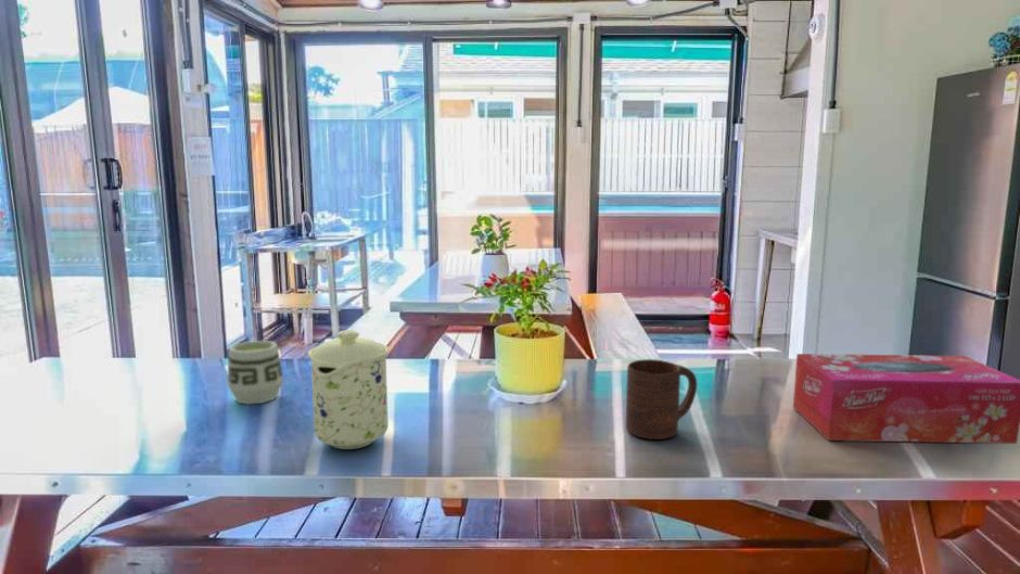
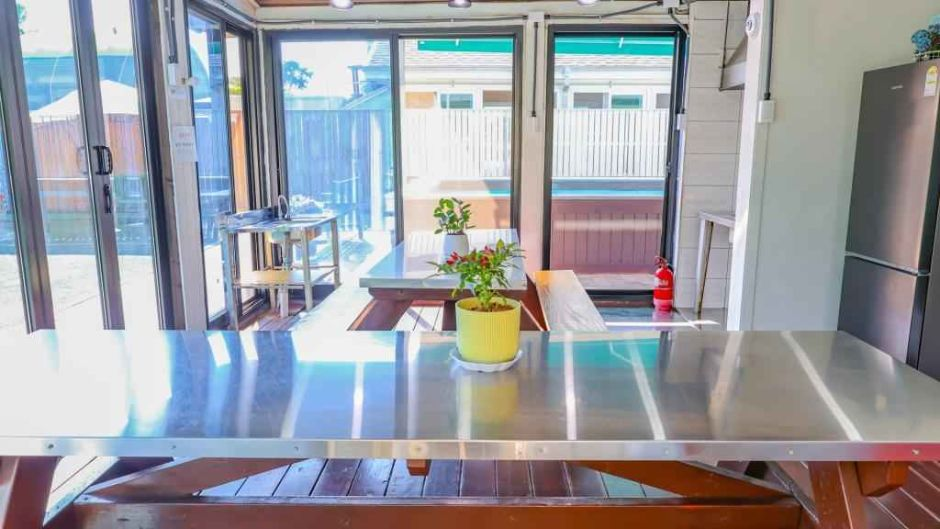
- cup [226,340,284,406]
- tissue box [792,353,1020,445]
- mug [307,329,390,450]
- cup [625,358,698,441]
